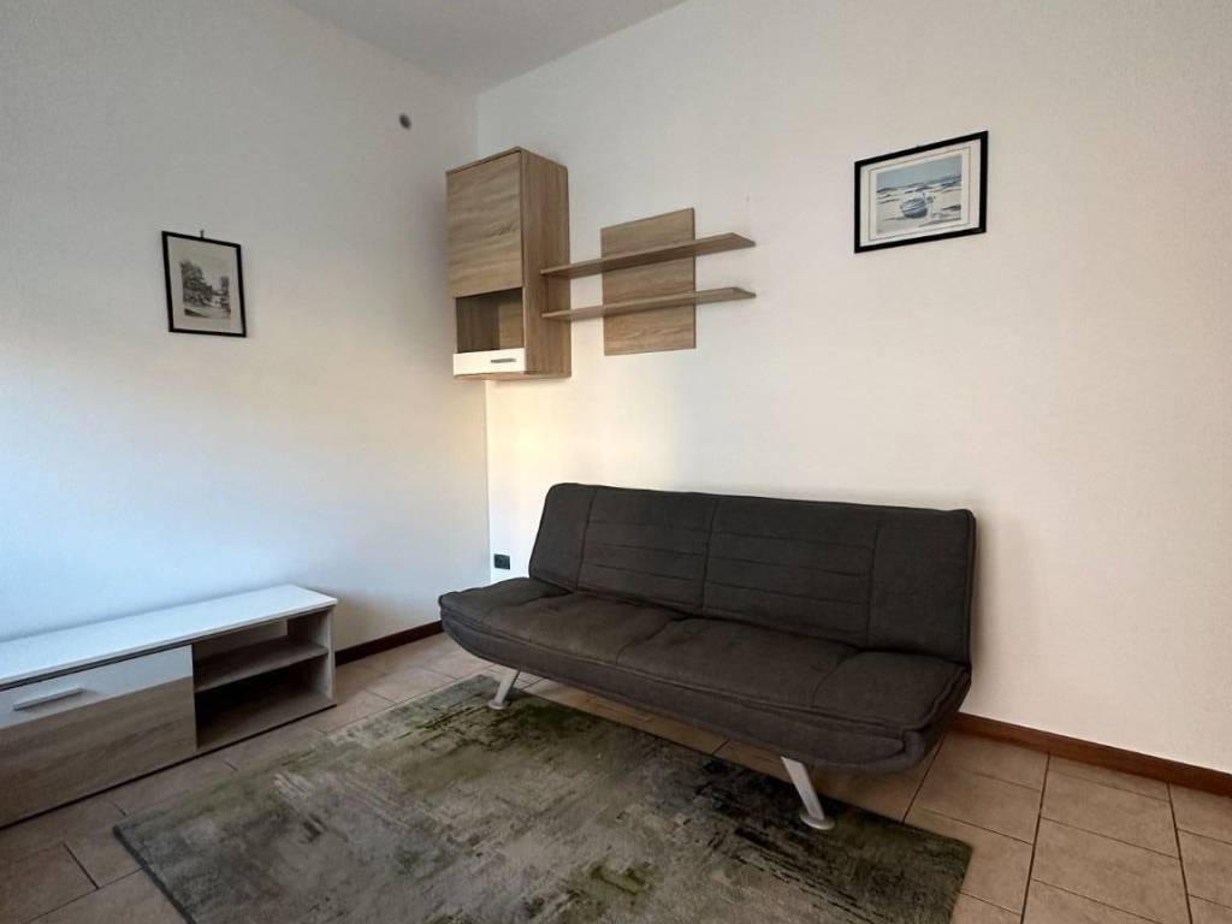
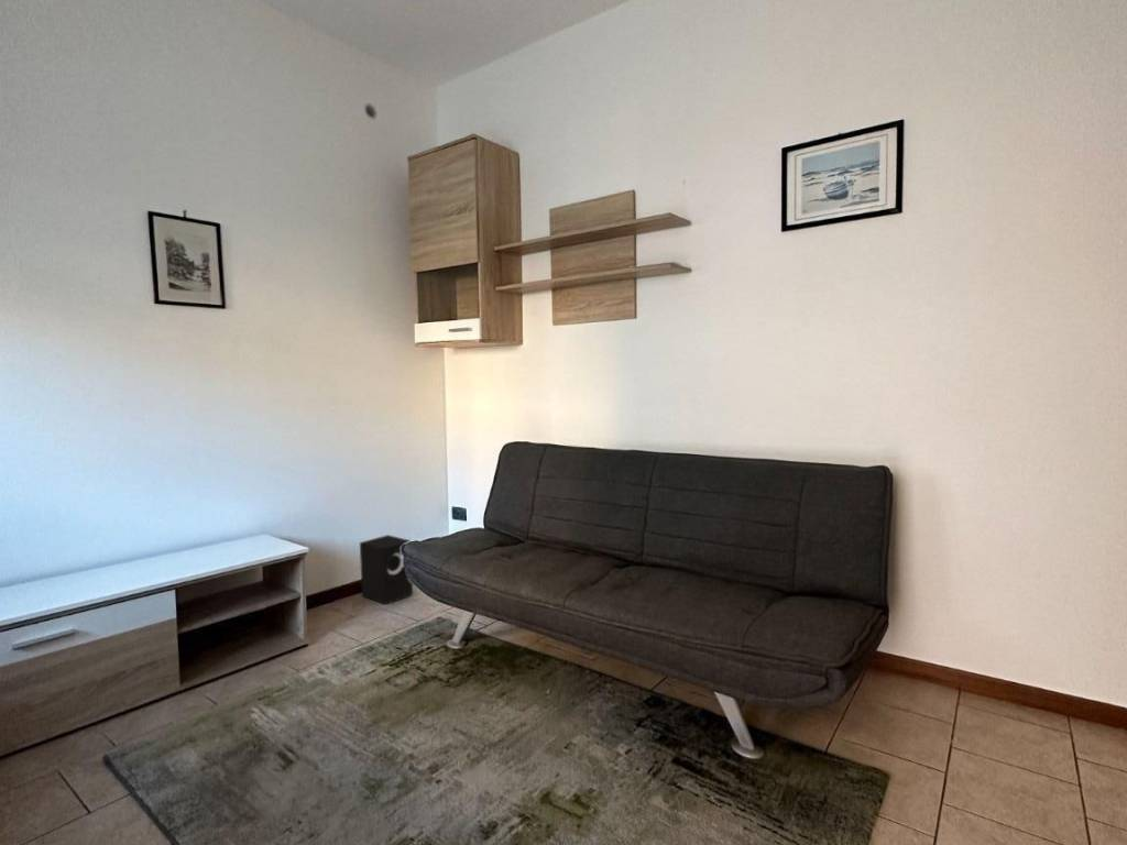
+ speaker [359,534,414,605]
